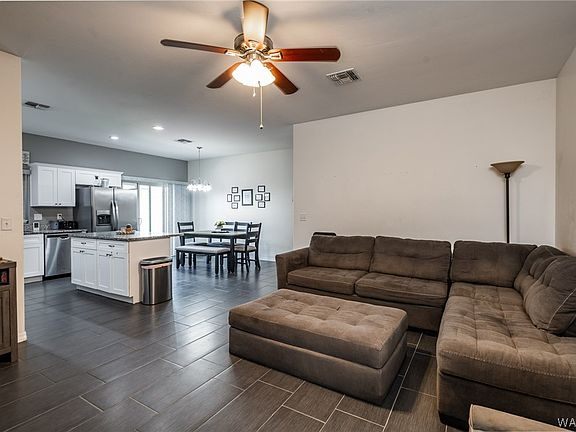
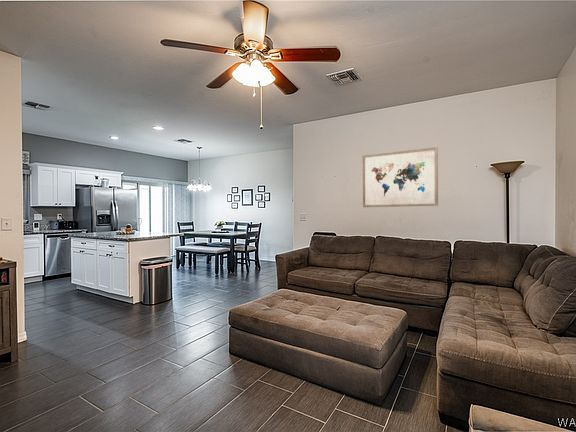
+ wall art [362,146,439,208]
